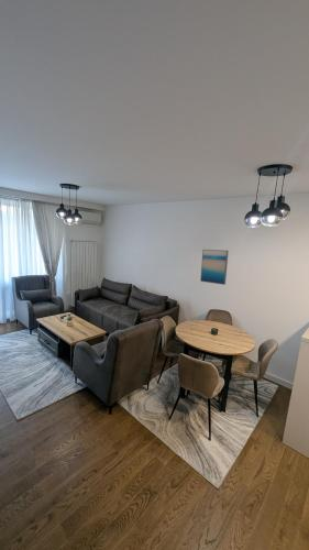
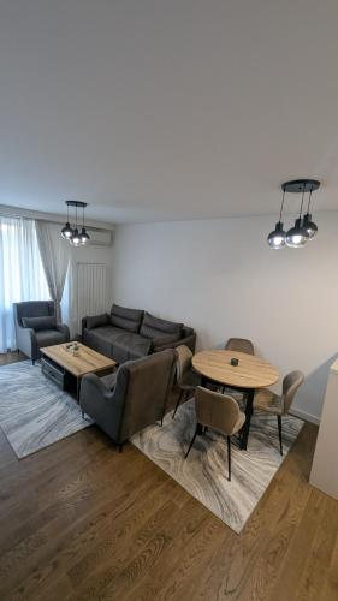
- wall art [199,249,230,286]
